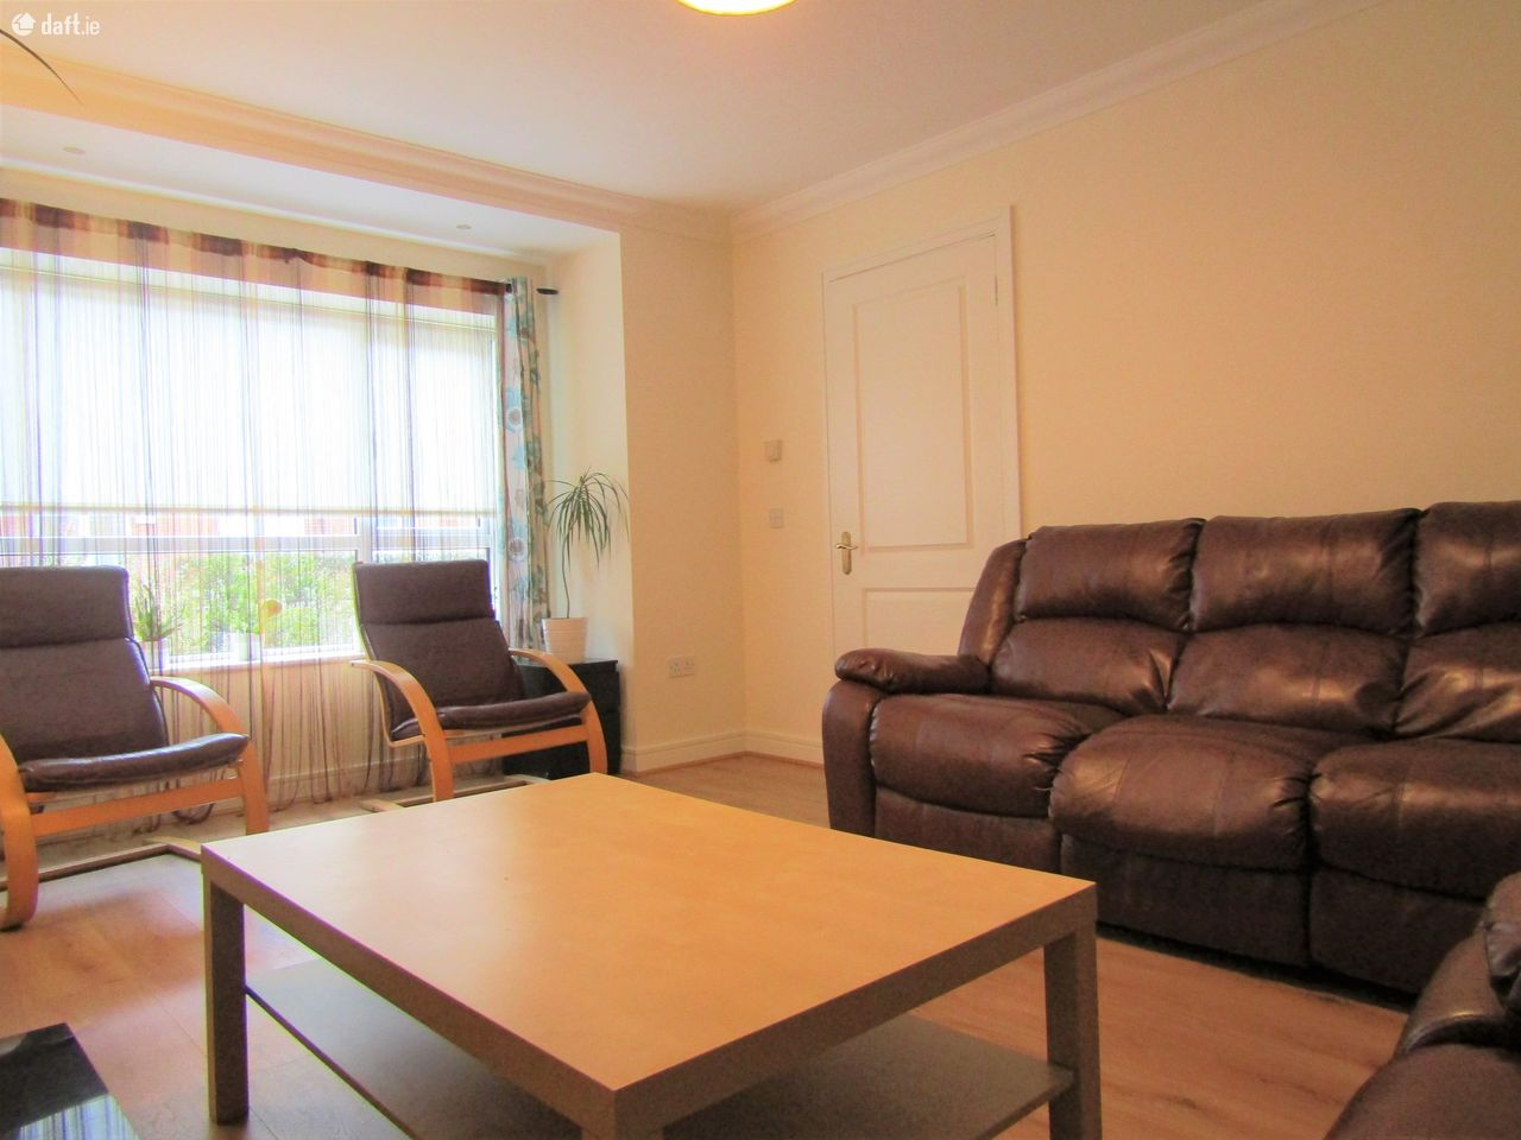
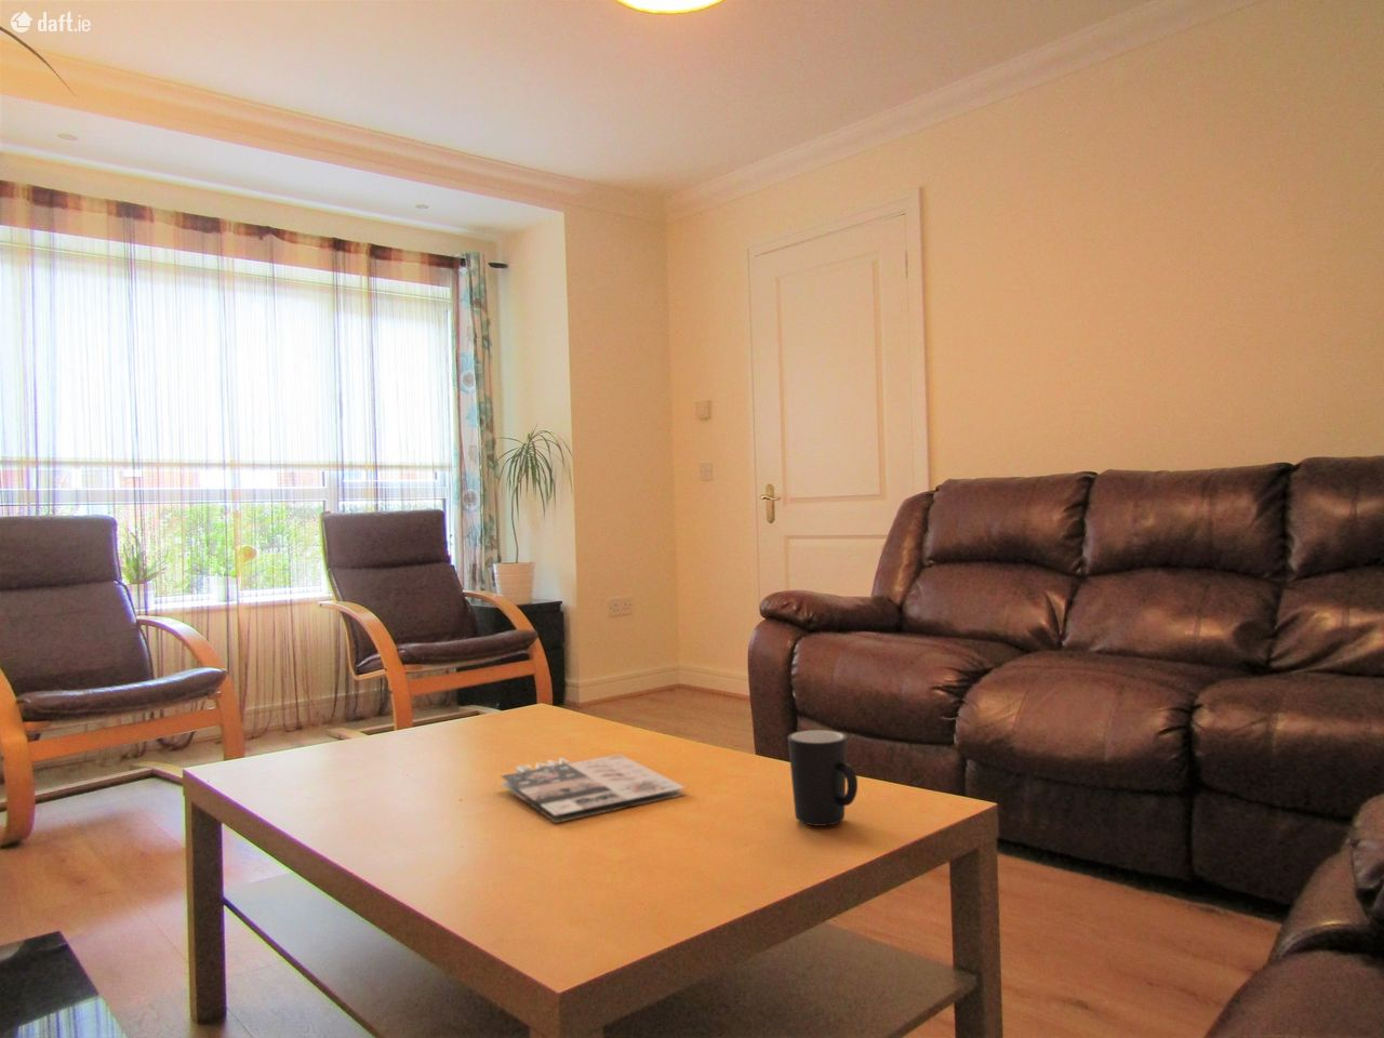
+ magazine [499,753,687,824]
+ mug [787,728,859,828]
